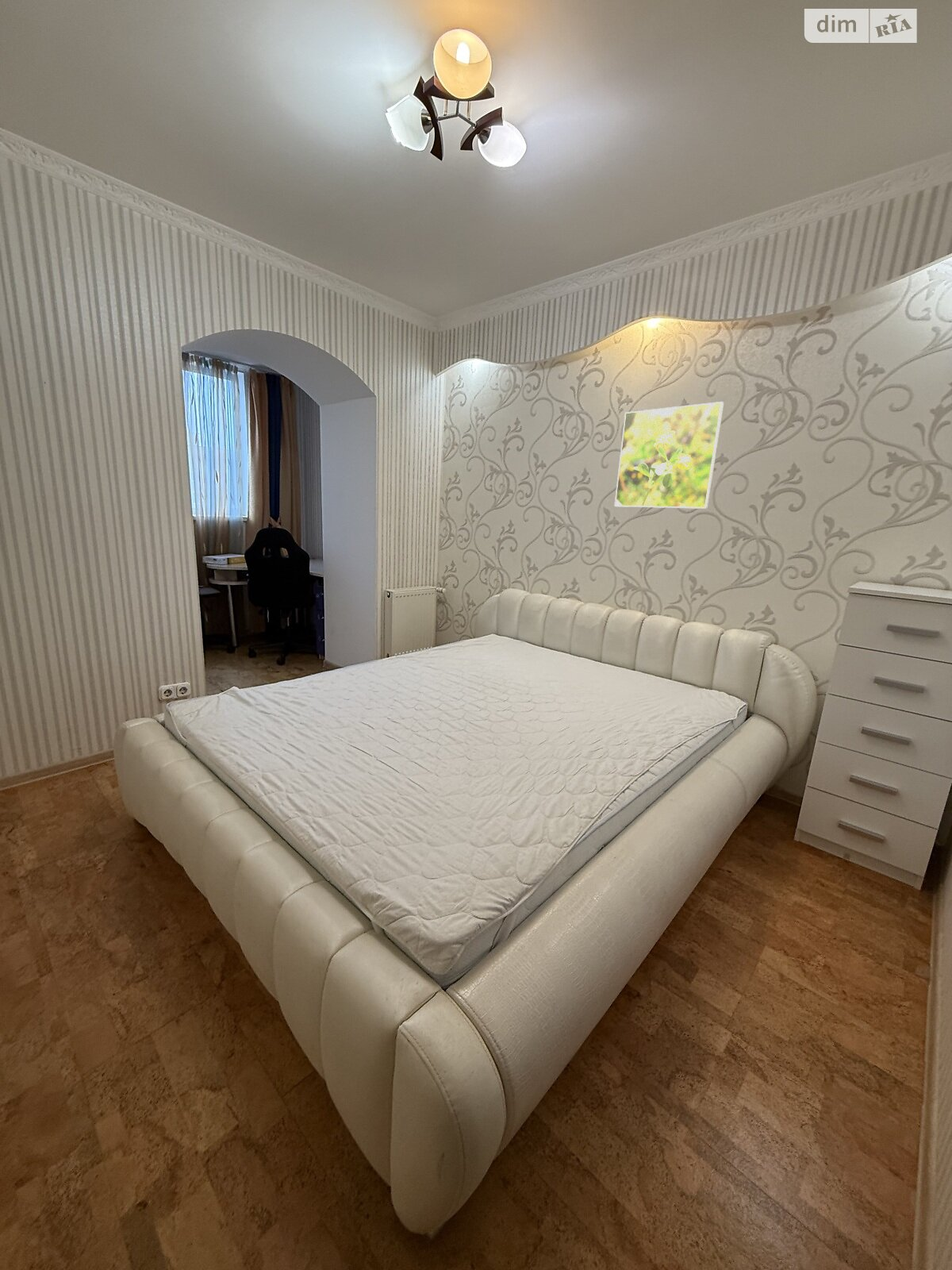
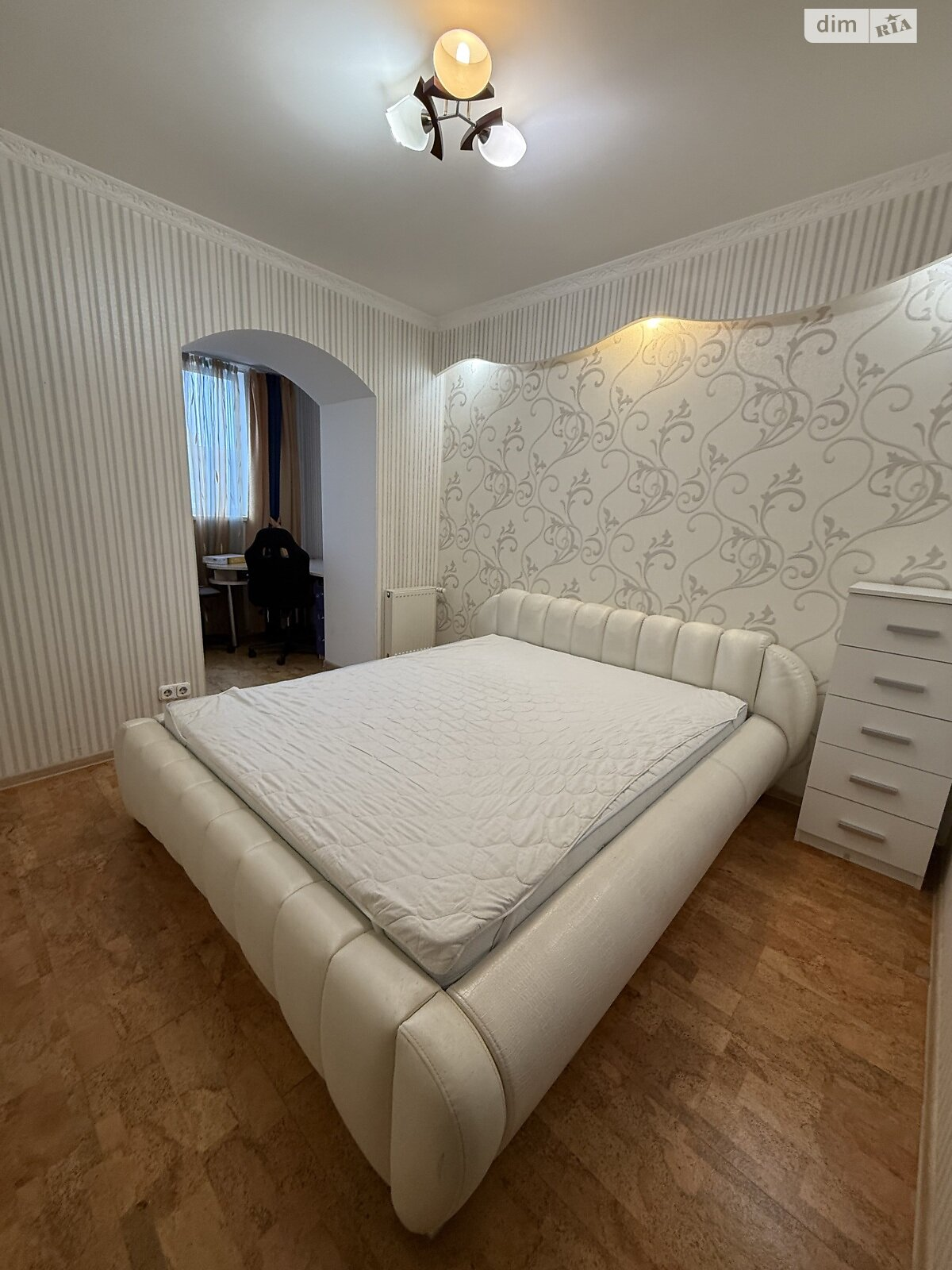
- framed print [614,401,725,510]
